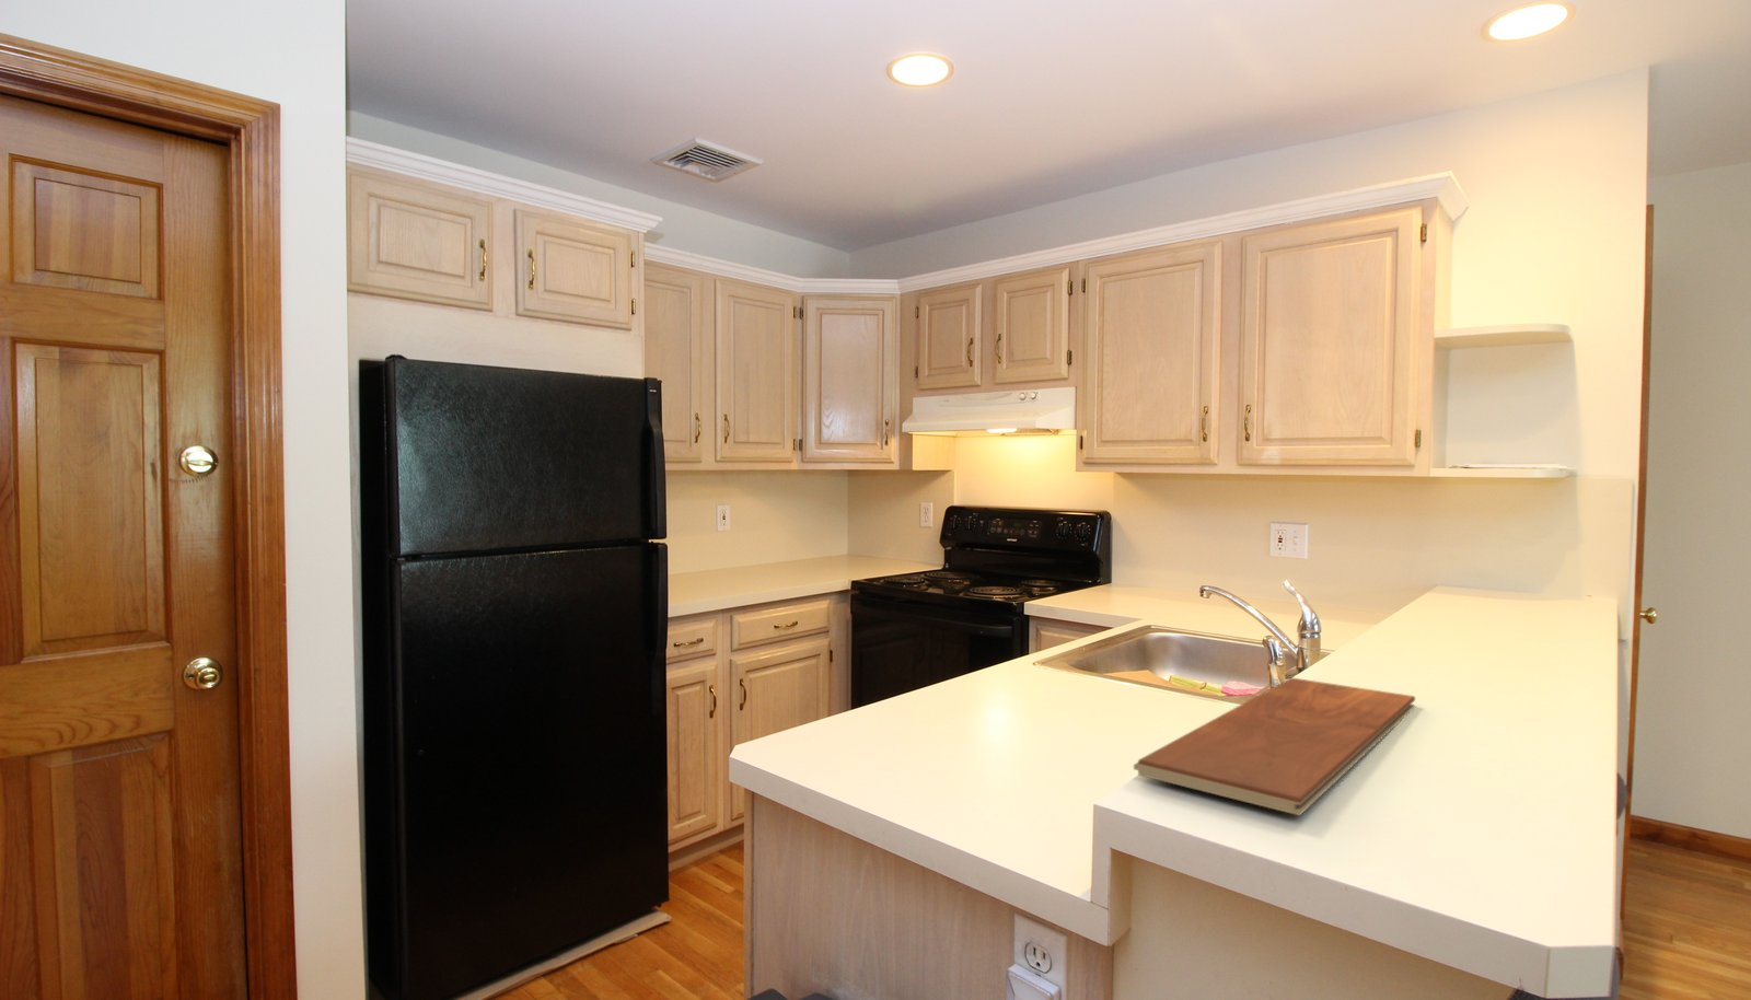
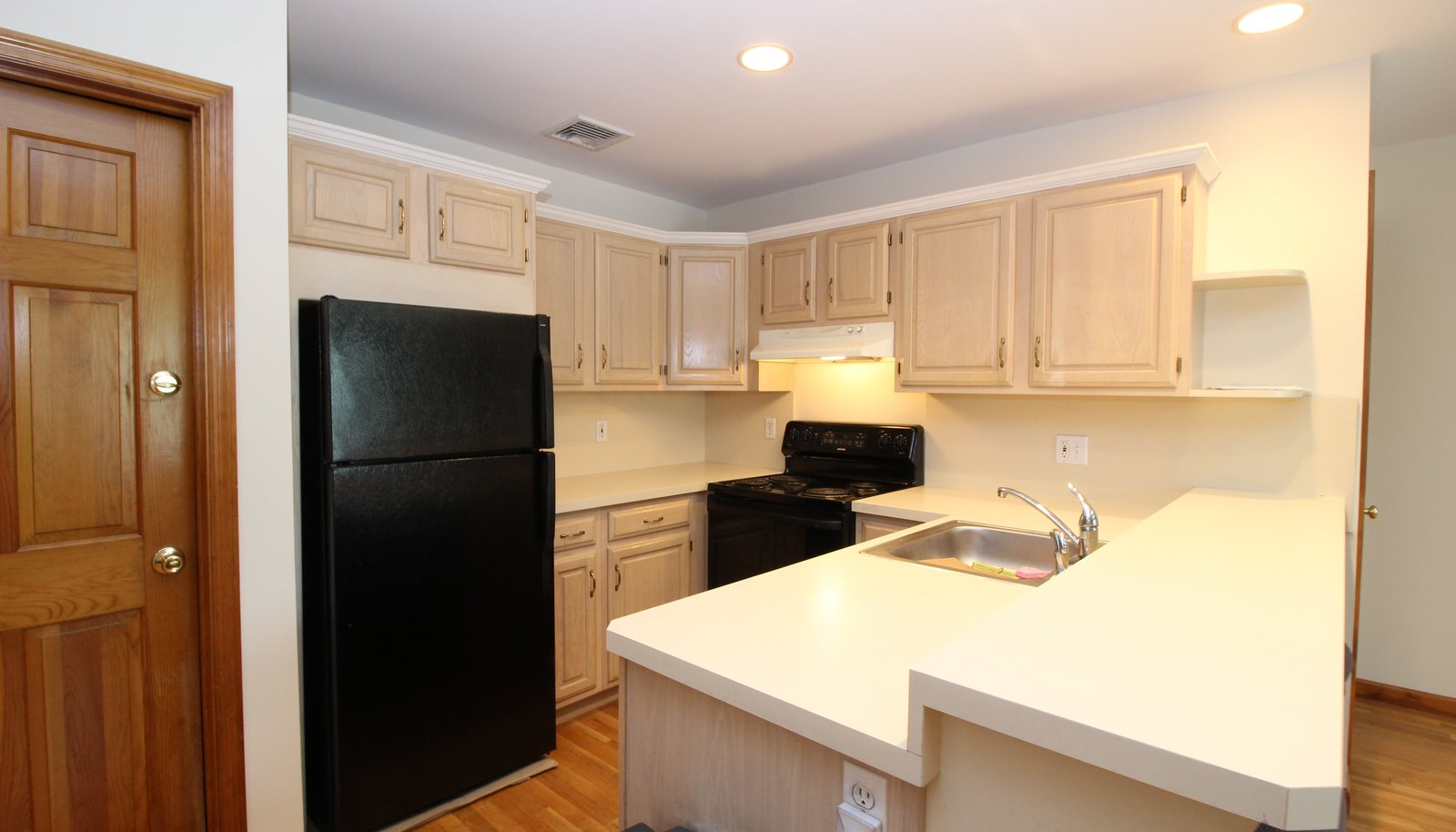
- chopping board [1133,677,1417,817]
